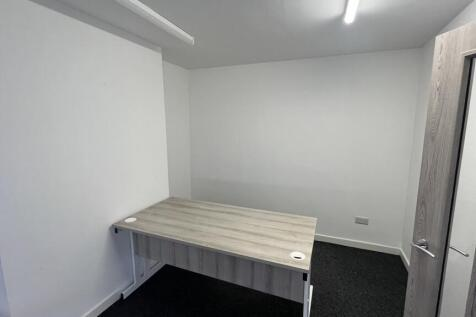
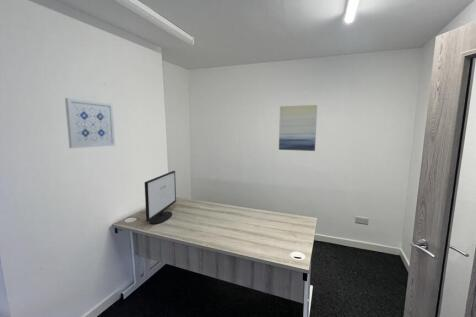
+ computer monitor [144,170,177,225]
+ wall art [64,97,116,149]
+ wall art [278,104,318,152]
